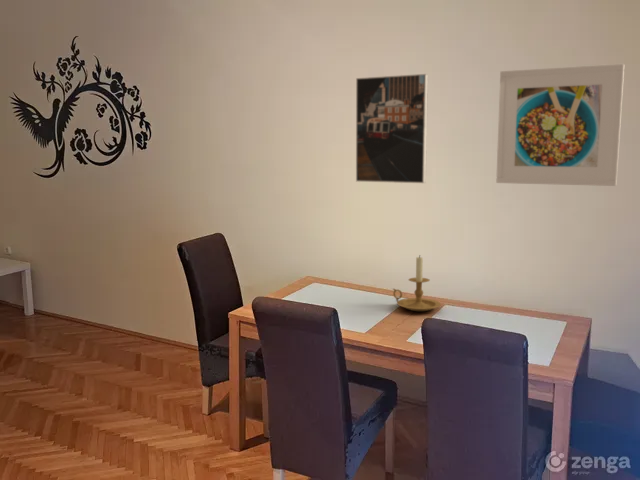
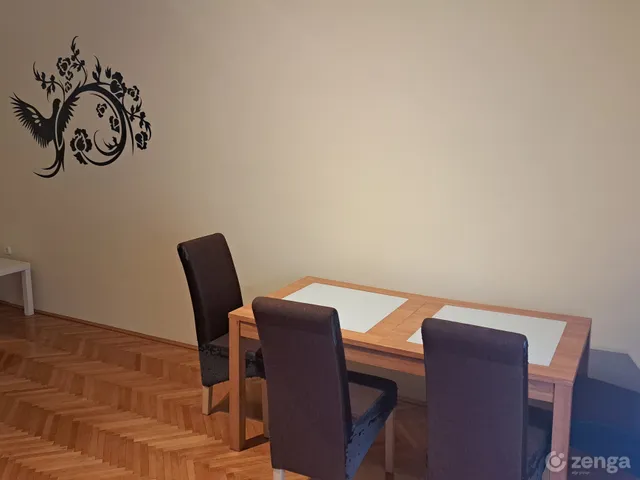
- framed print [355,73,429,184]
- candle holder [392,255,442,312]
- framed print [495,63,625,187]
